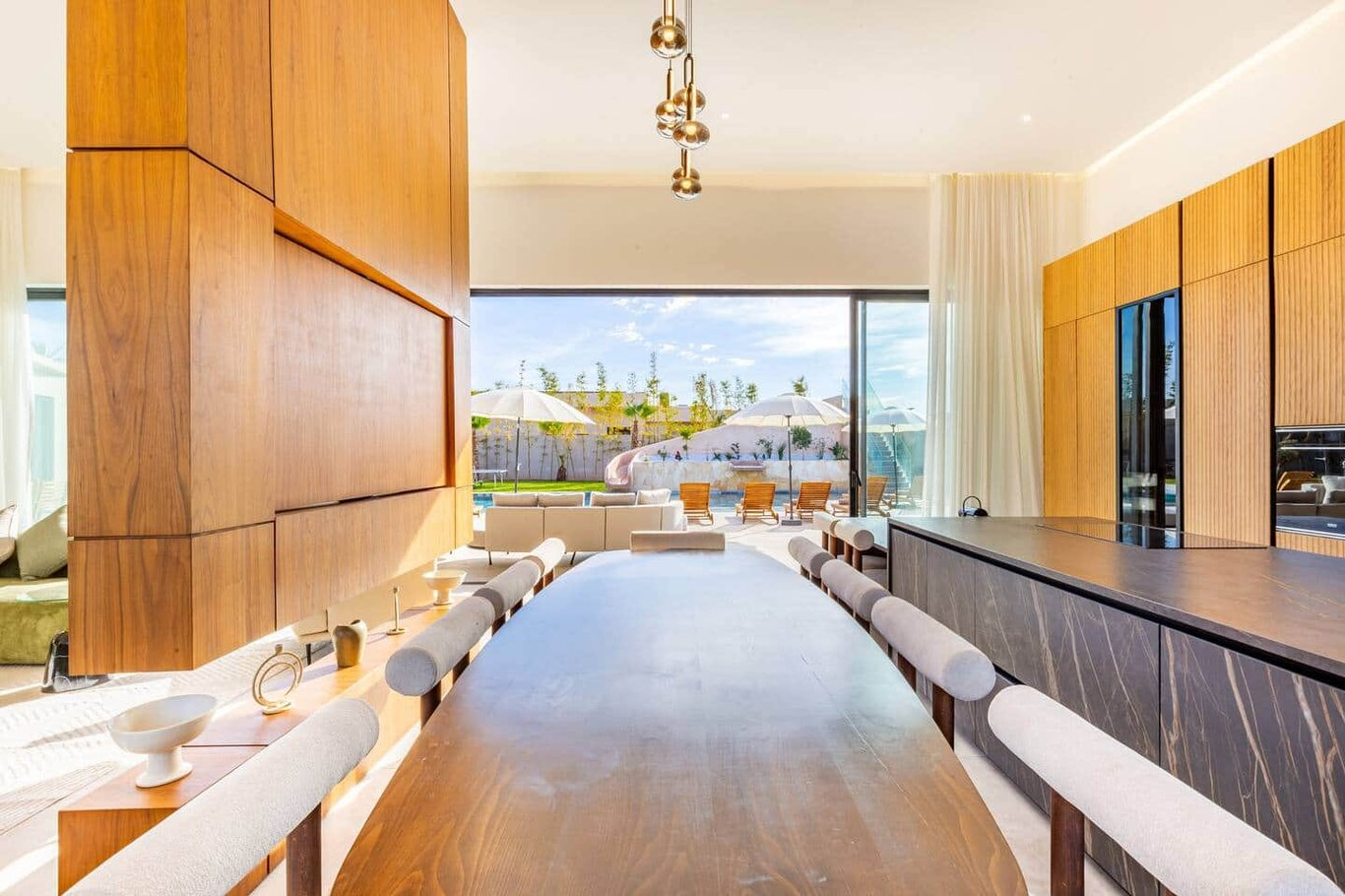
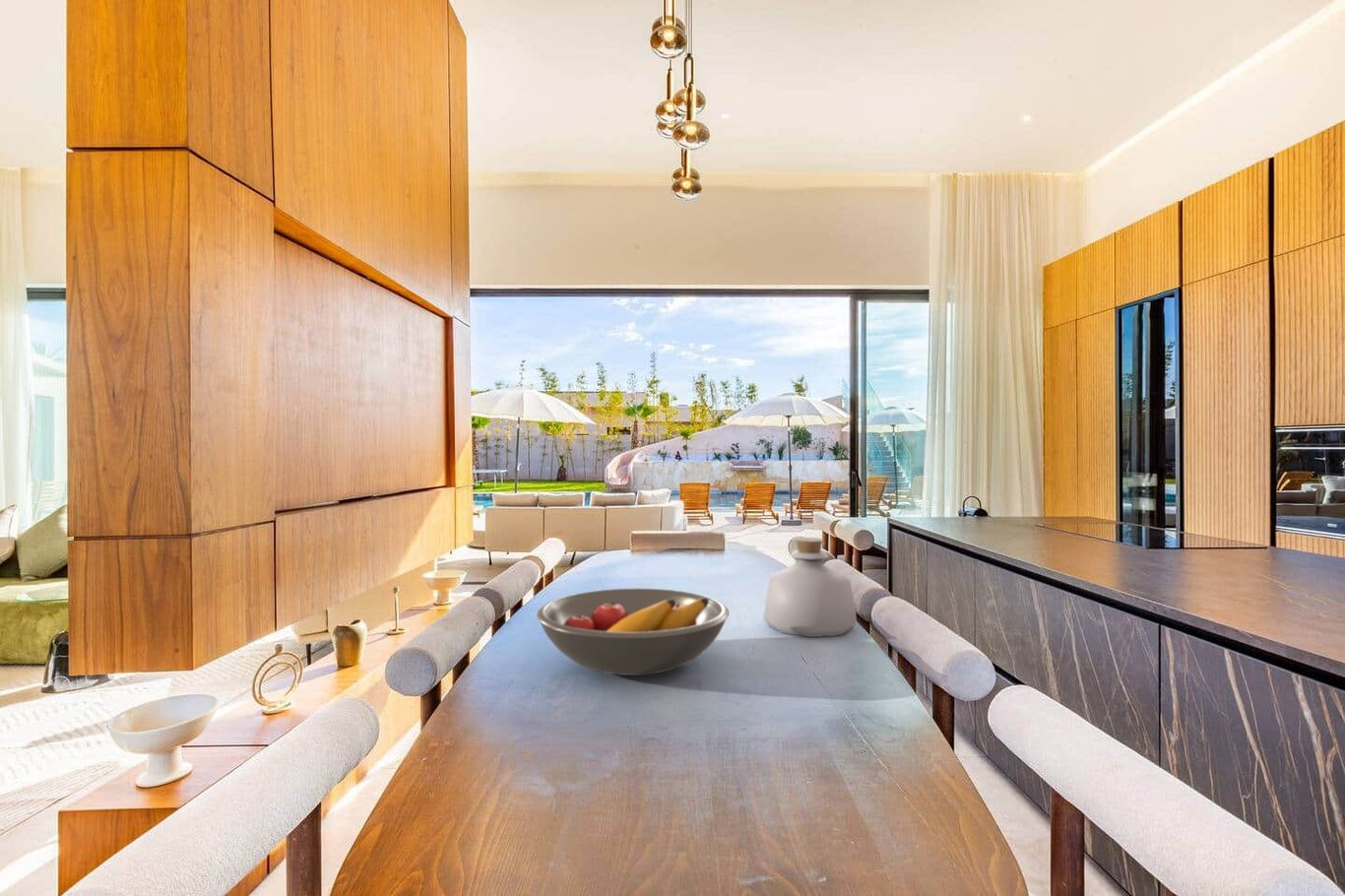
+ fruit bowl [536,587,731,676]
+ bottle [762,537,858,638]
